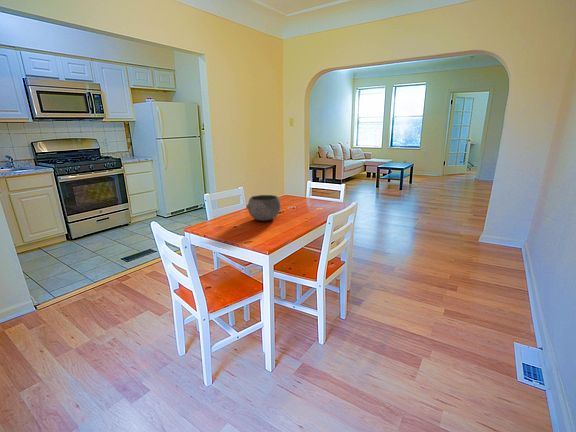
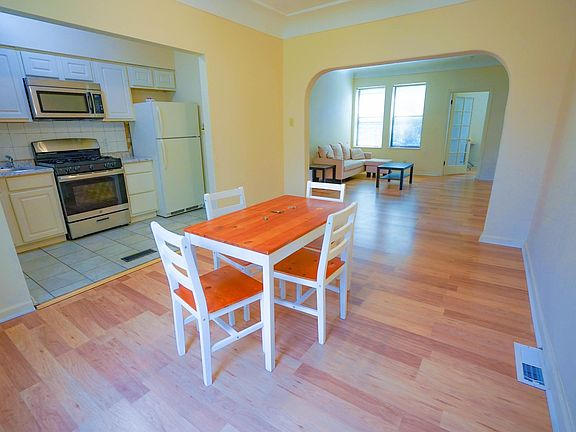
- bowl [245,194,282,222]
